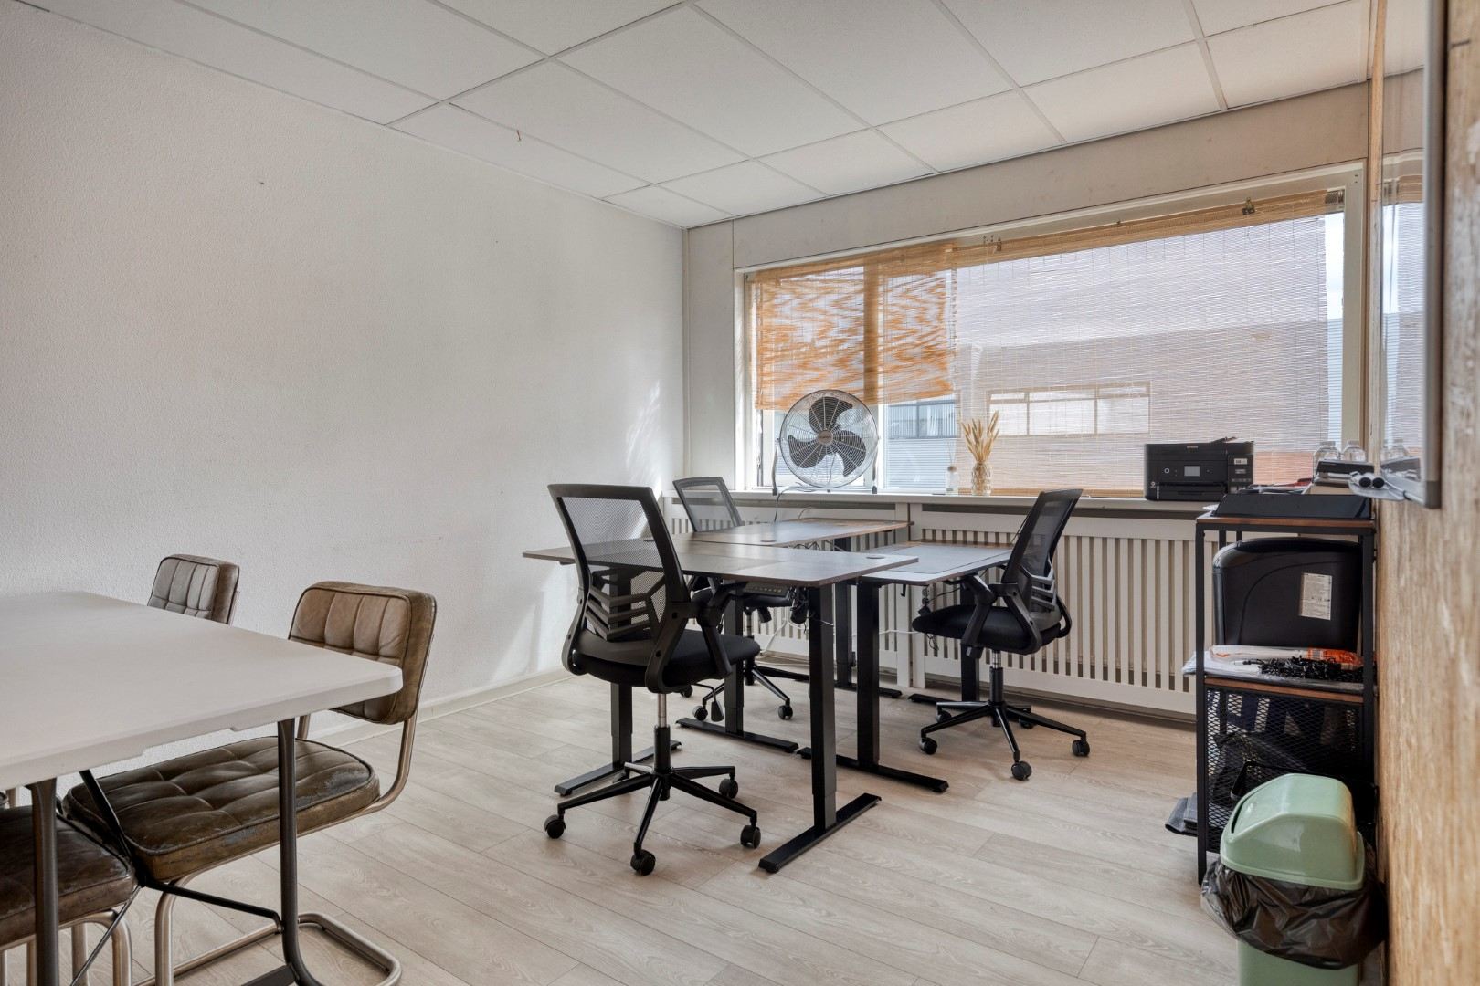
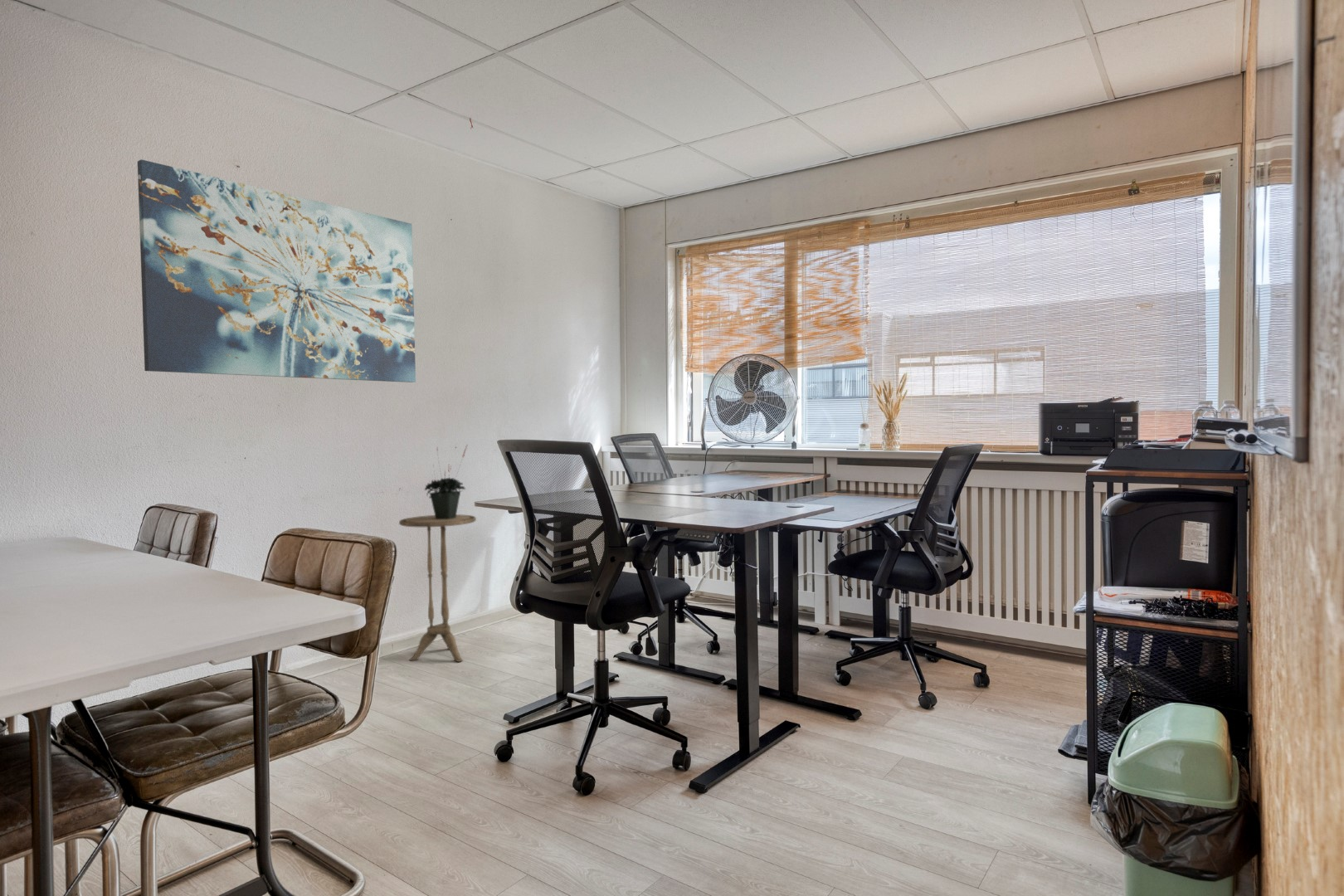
+ side table [398,514,477,663]
+ potted plant [424,443,469,519]
+ wall art [137,158,416,383]
